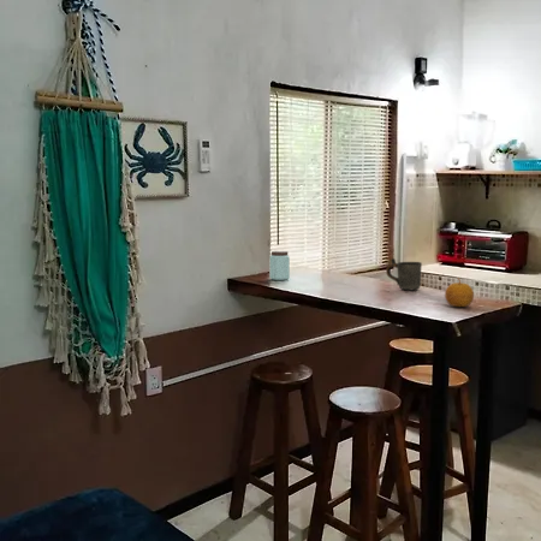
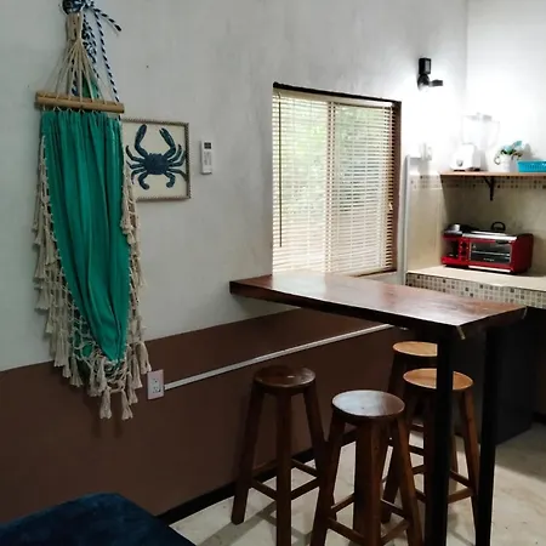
- mug [385,257,423,291]
- peanut butter [268,250,291,281]
- fruit [444,277,475,308]
